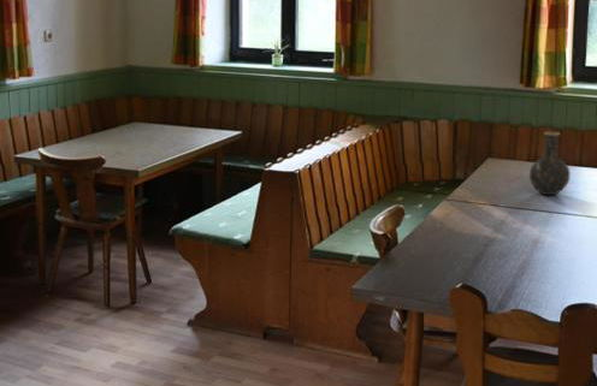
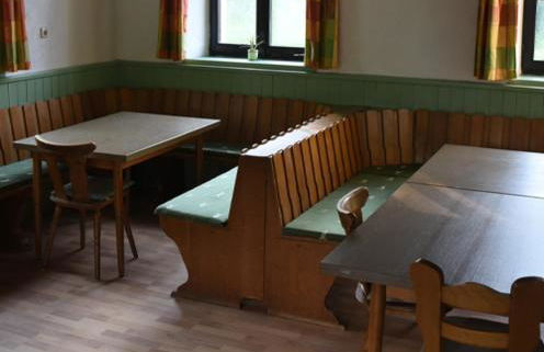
- vase [528,131,572,196]
